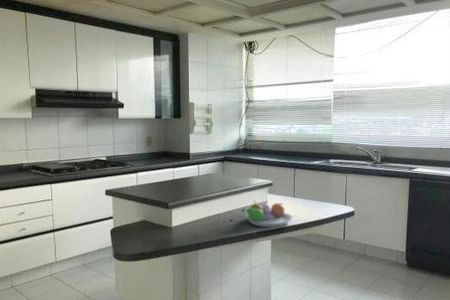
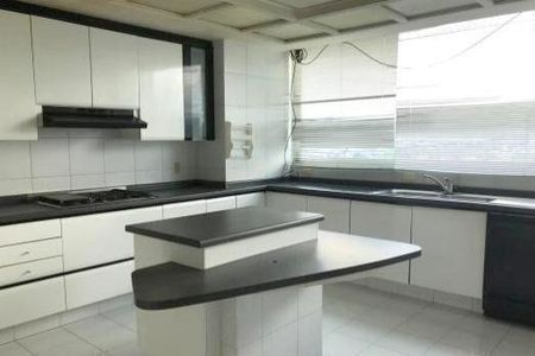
- fruit bowl [240,200,293,228]
